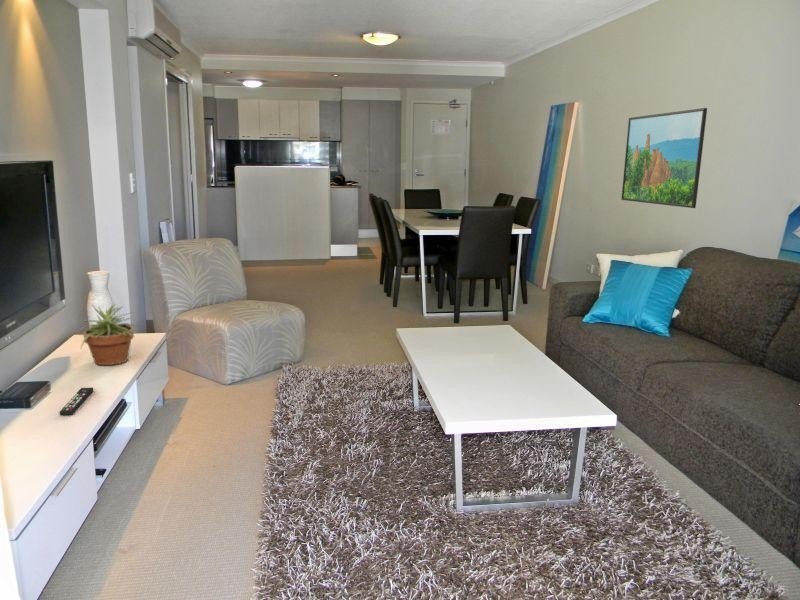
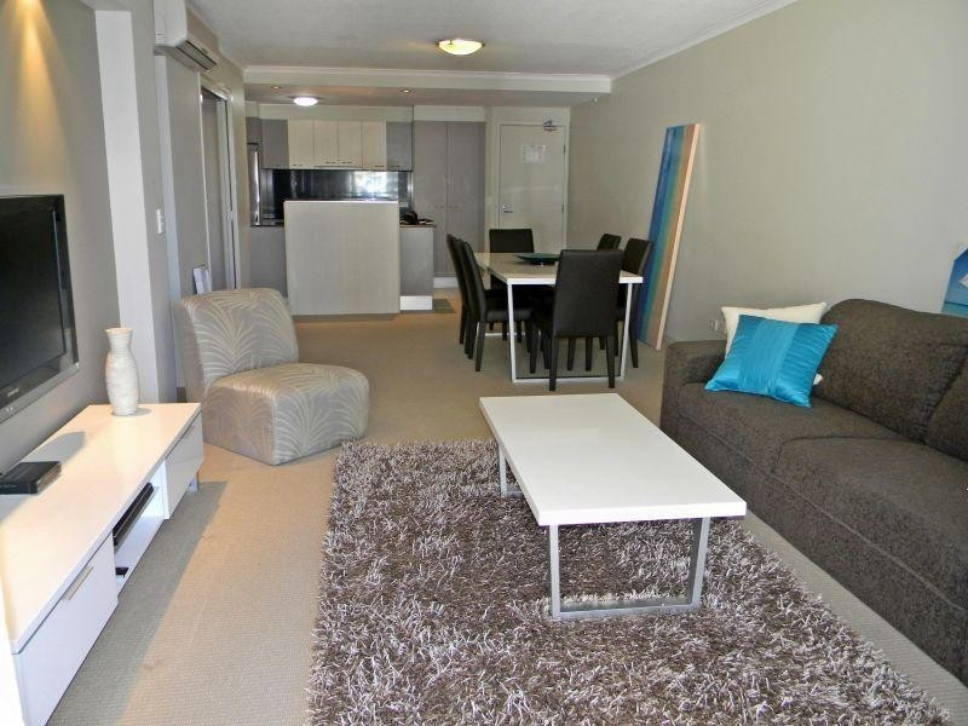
- remote control [59,387,94,416]
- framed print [620,107,708,209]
- potted plant [72,303,138,366]
